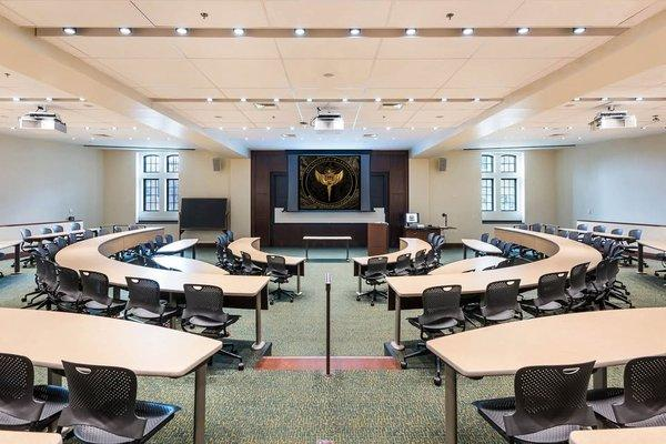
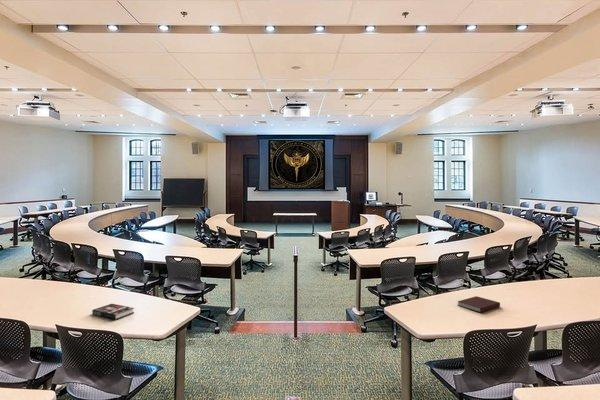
+ book [91,303,135,321]
+ notebook [457,295,501,313]
